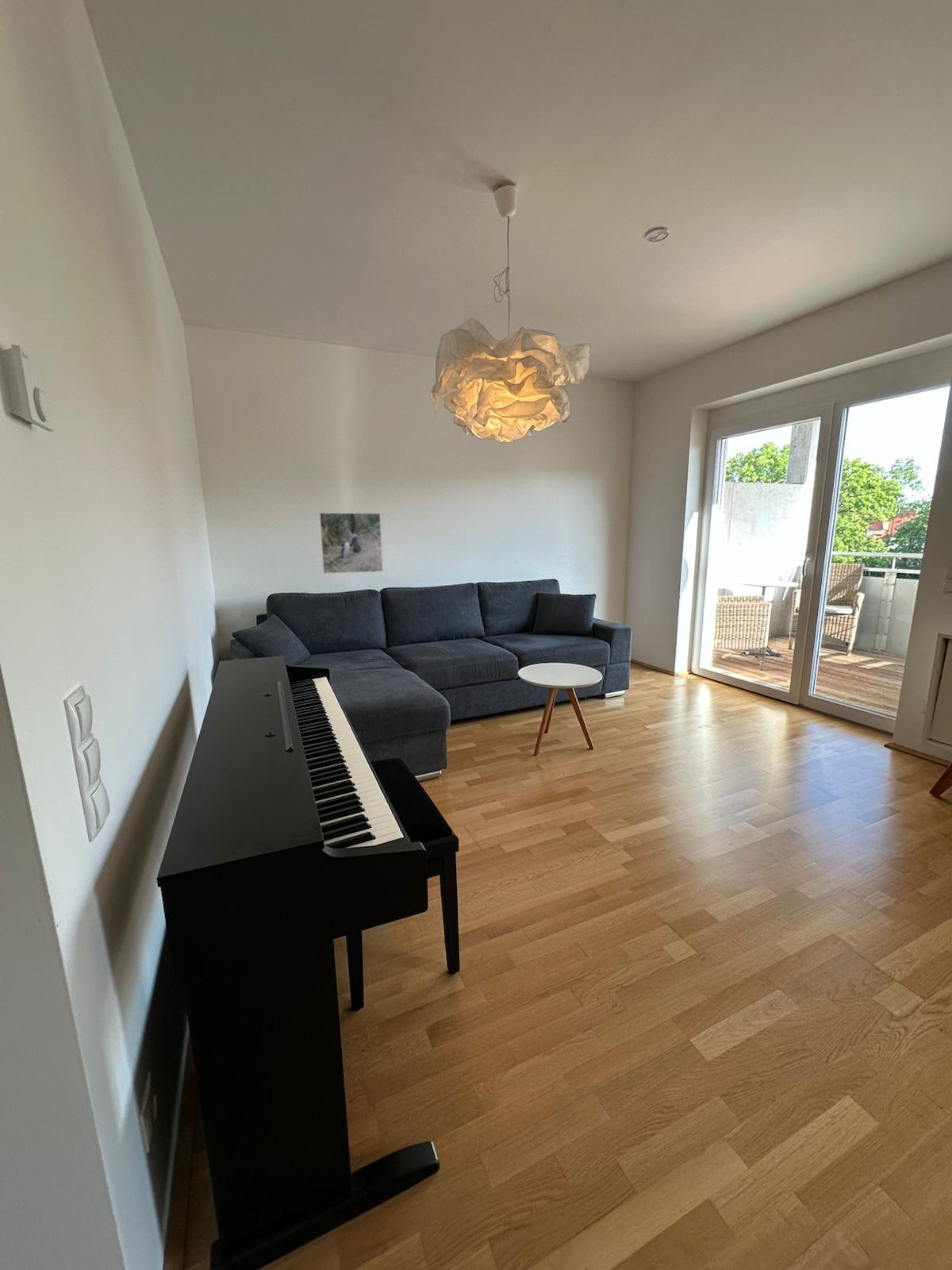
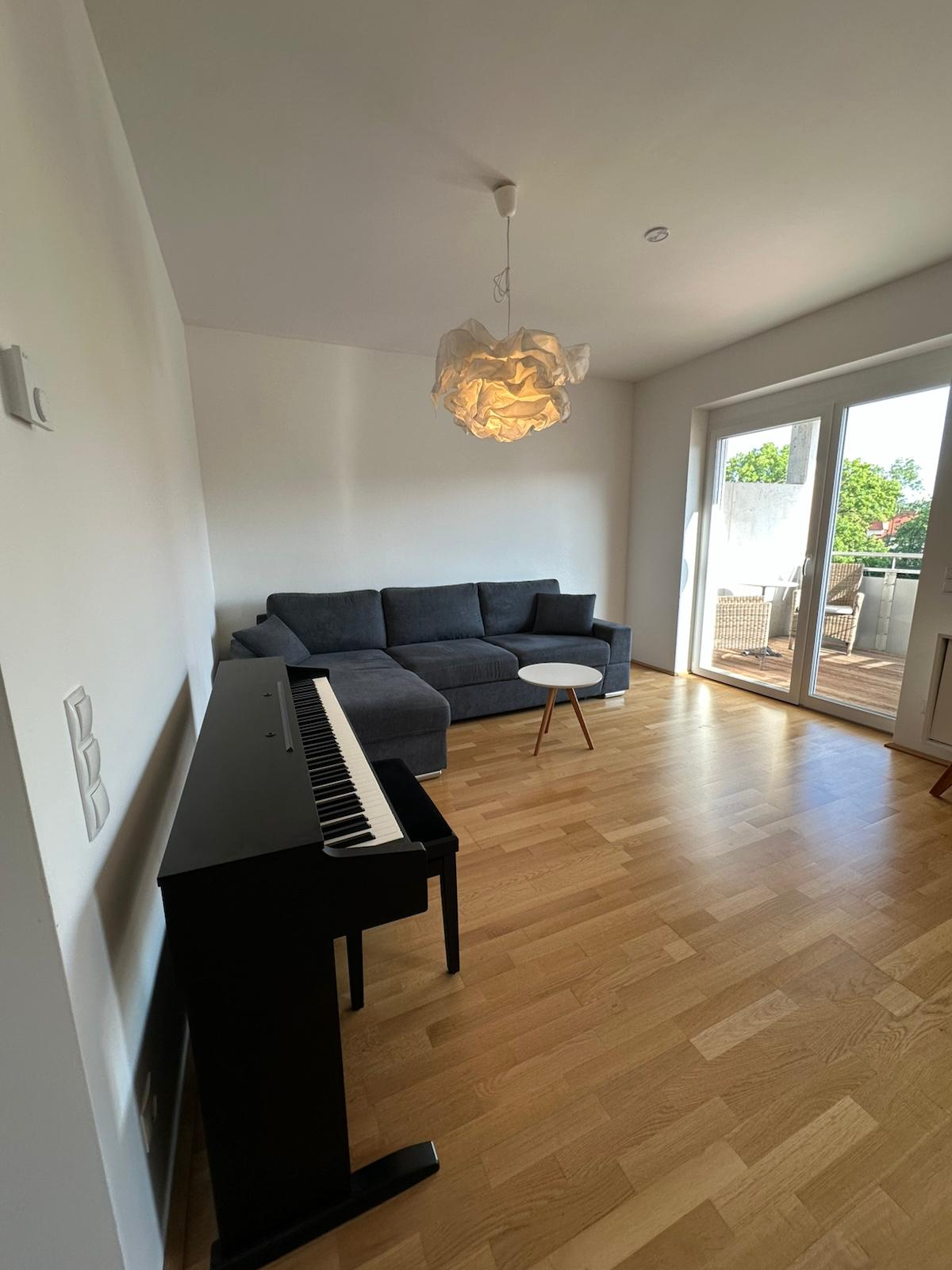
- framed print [318,512,384,575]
